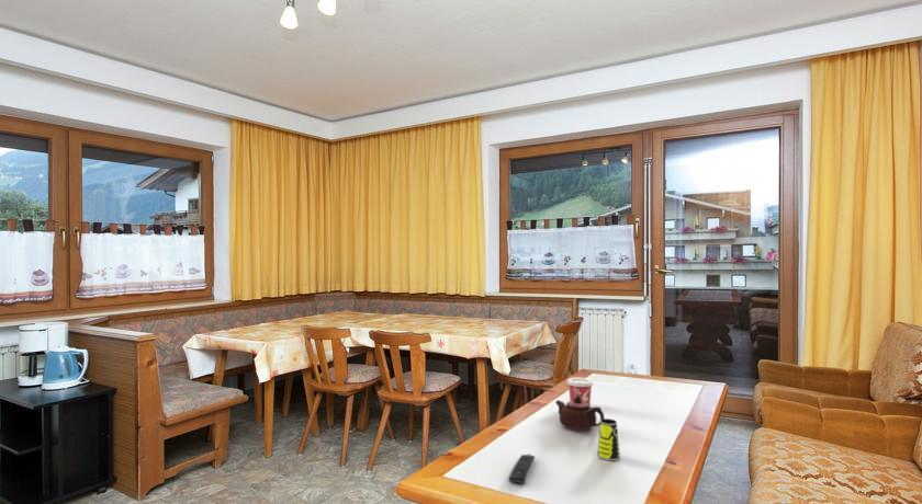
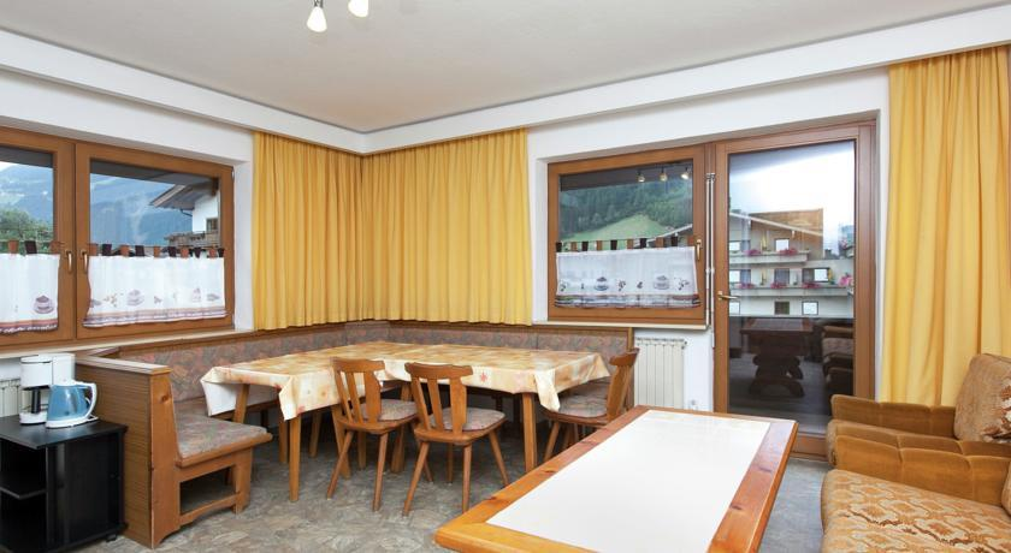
- cup [565,377,595,405]
- remote control [508,454,536,484]
- cup [596,417,621,461]
- teapot [554,397,606,433]
